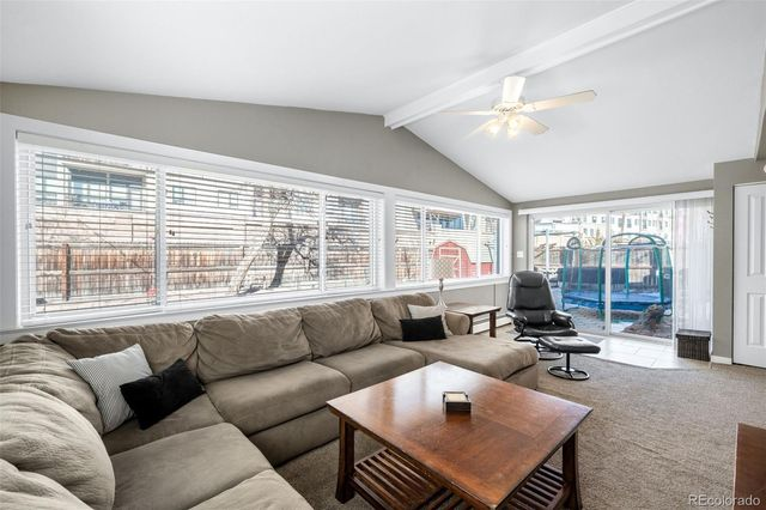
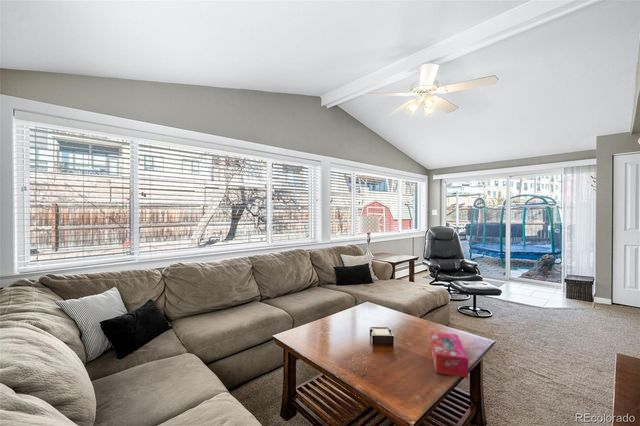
+ tissue box [430,331,469,379]
